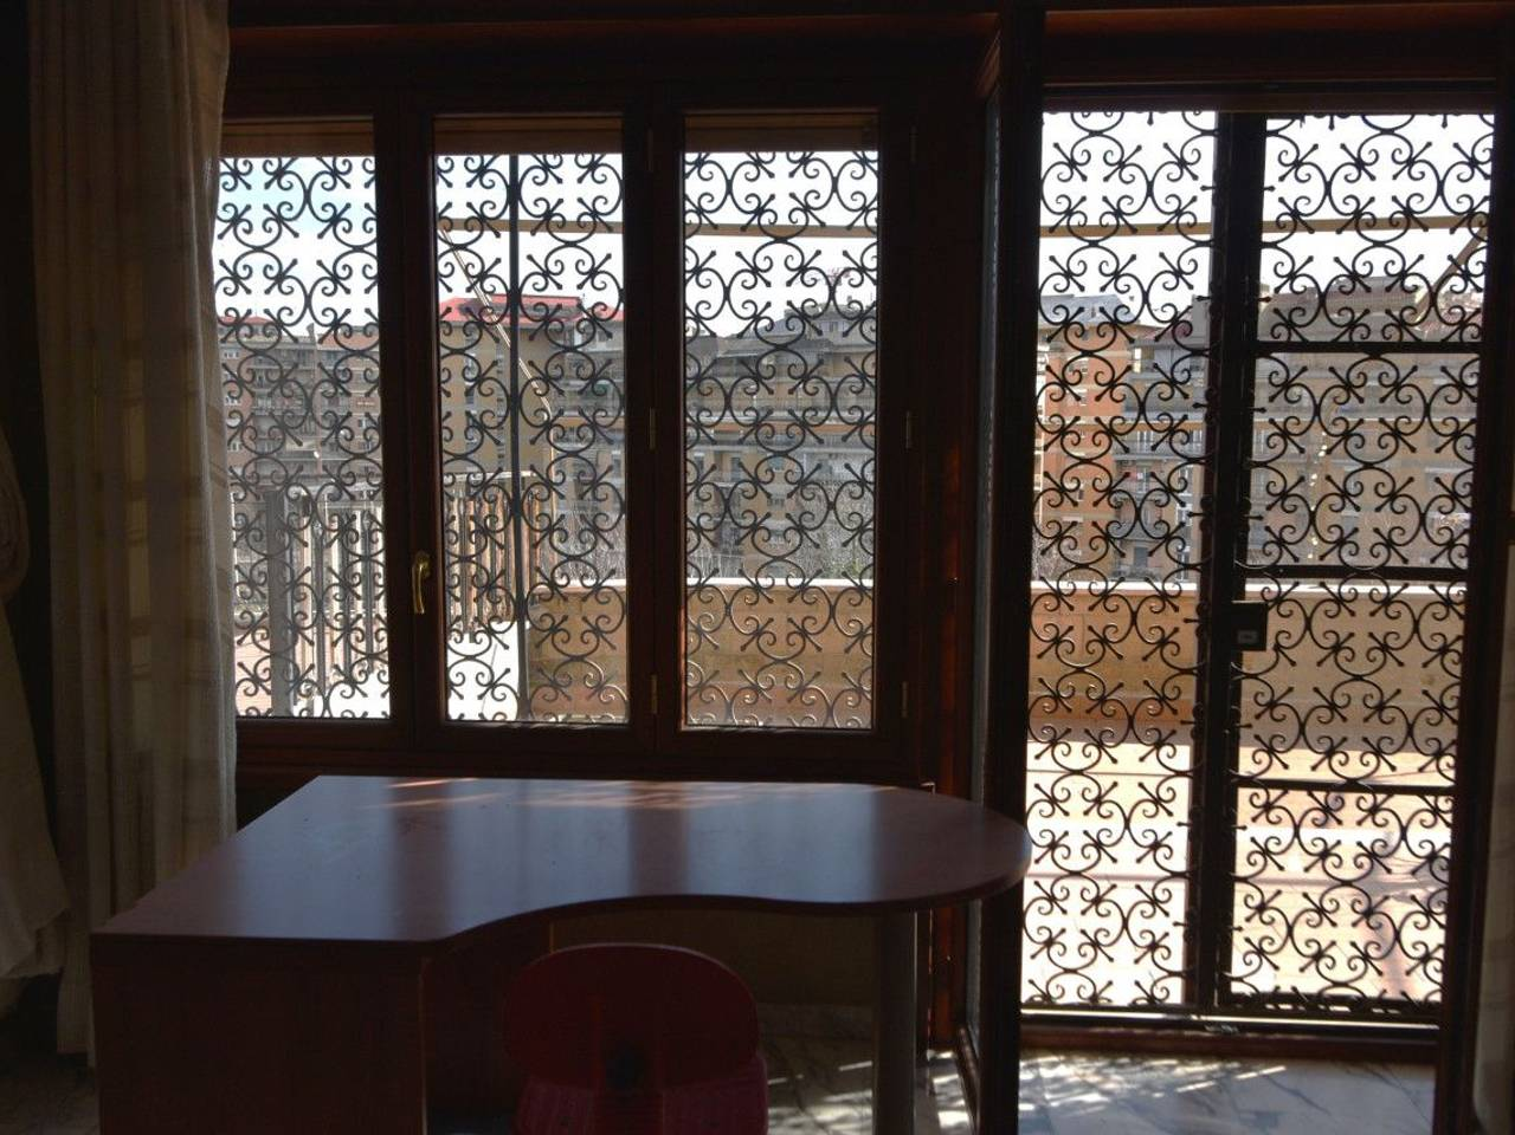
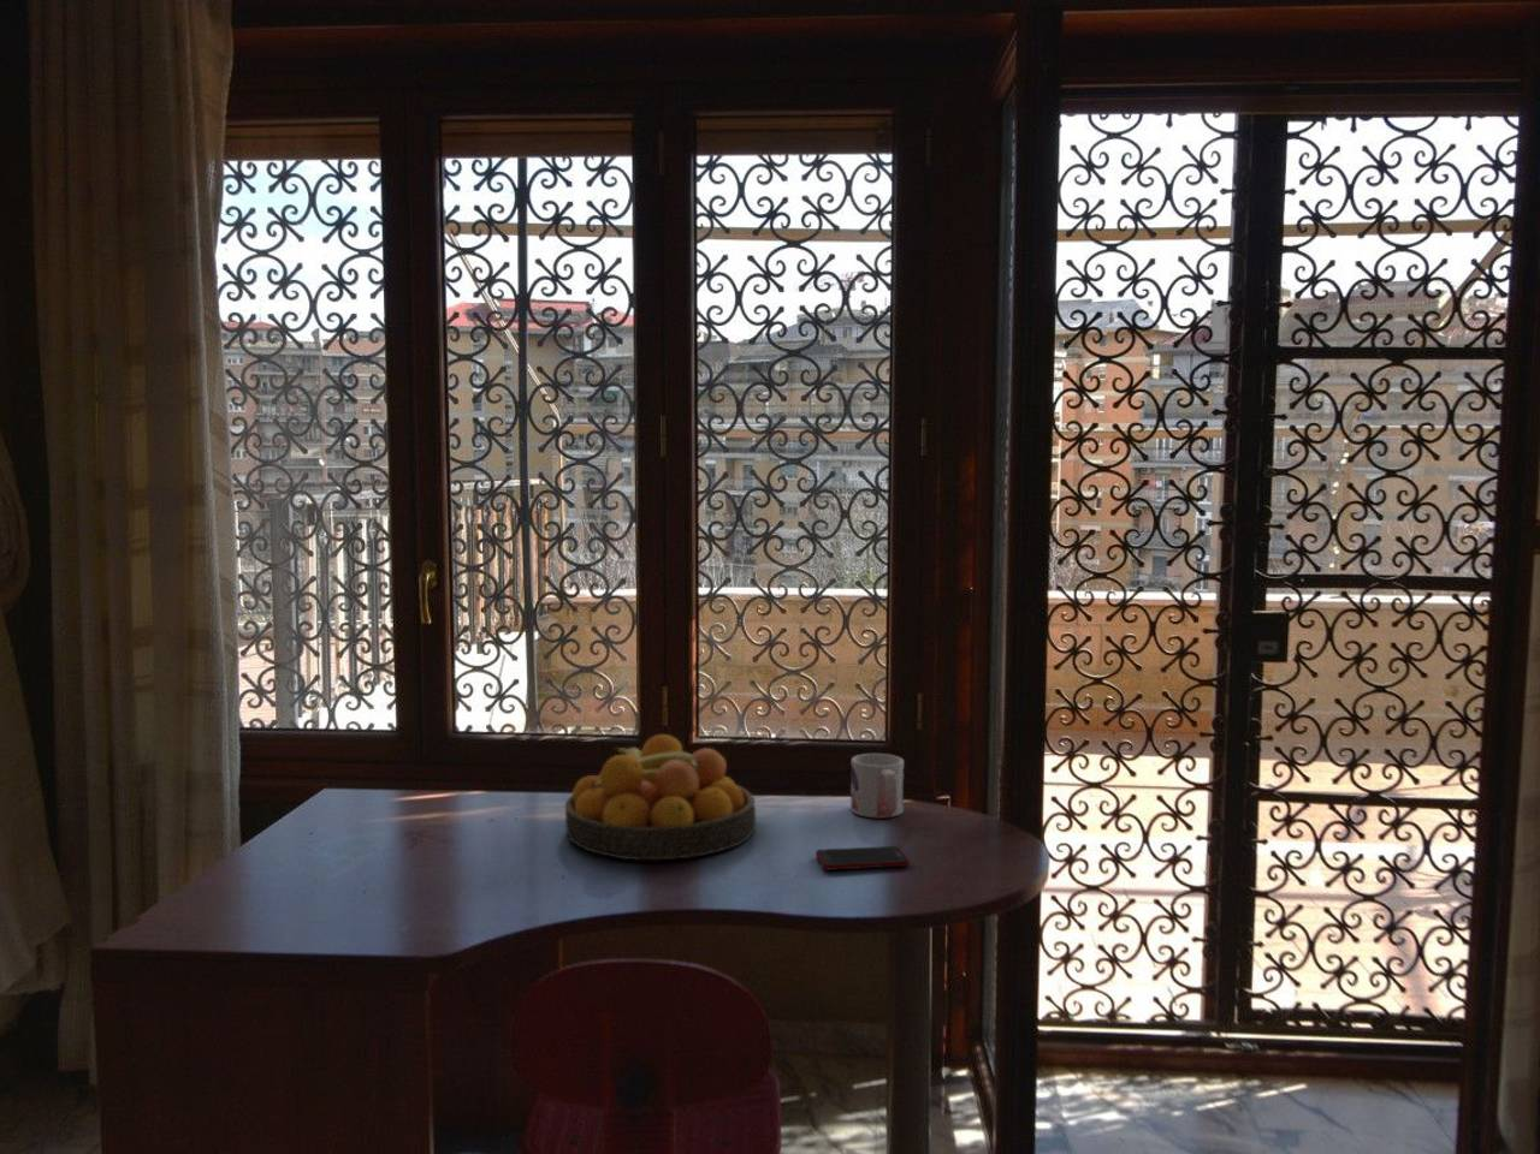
+ mug [849,753,905,818]
+ fruit bowl [564,733,757,861]
+ cell phone [815,845,911,872]
